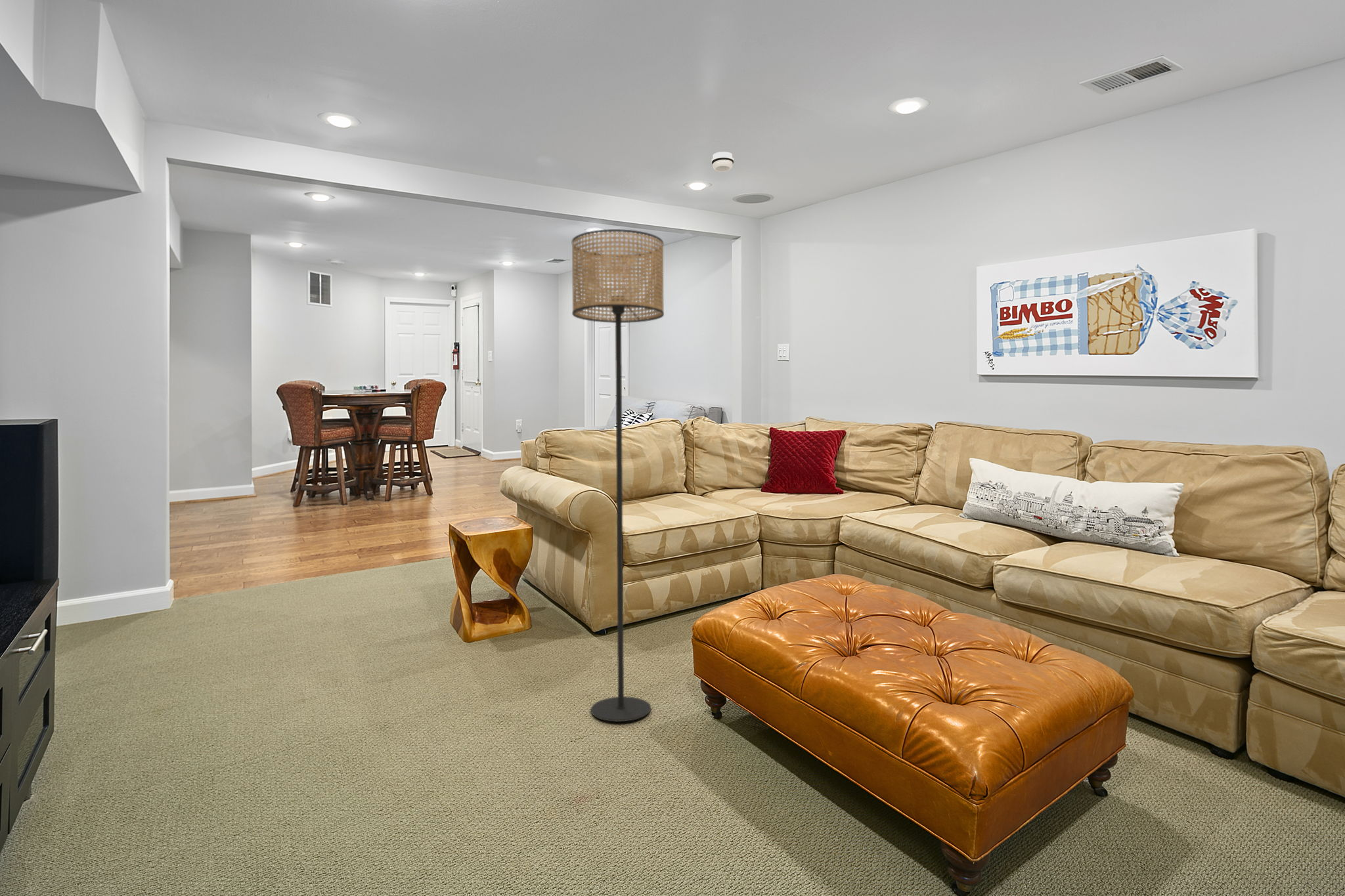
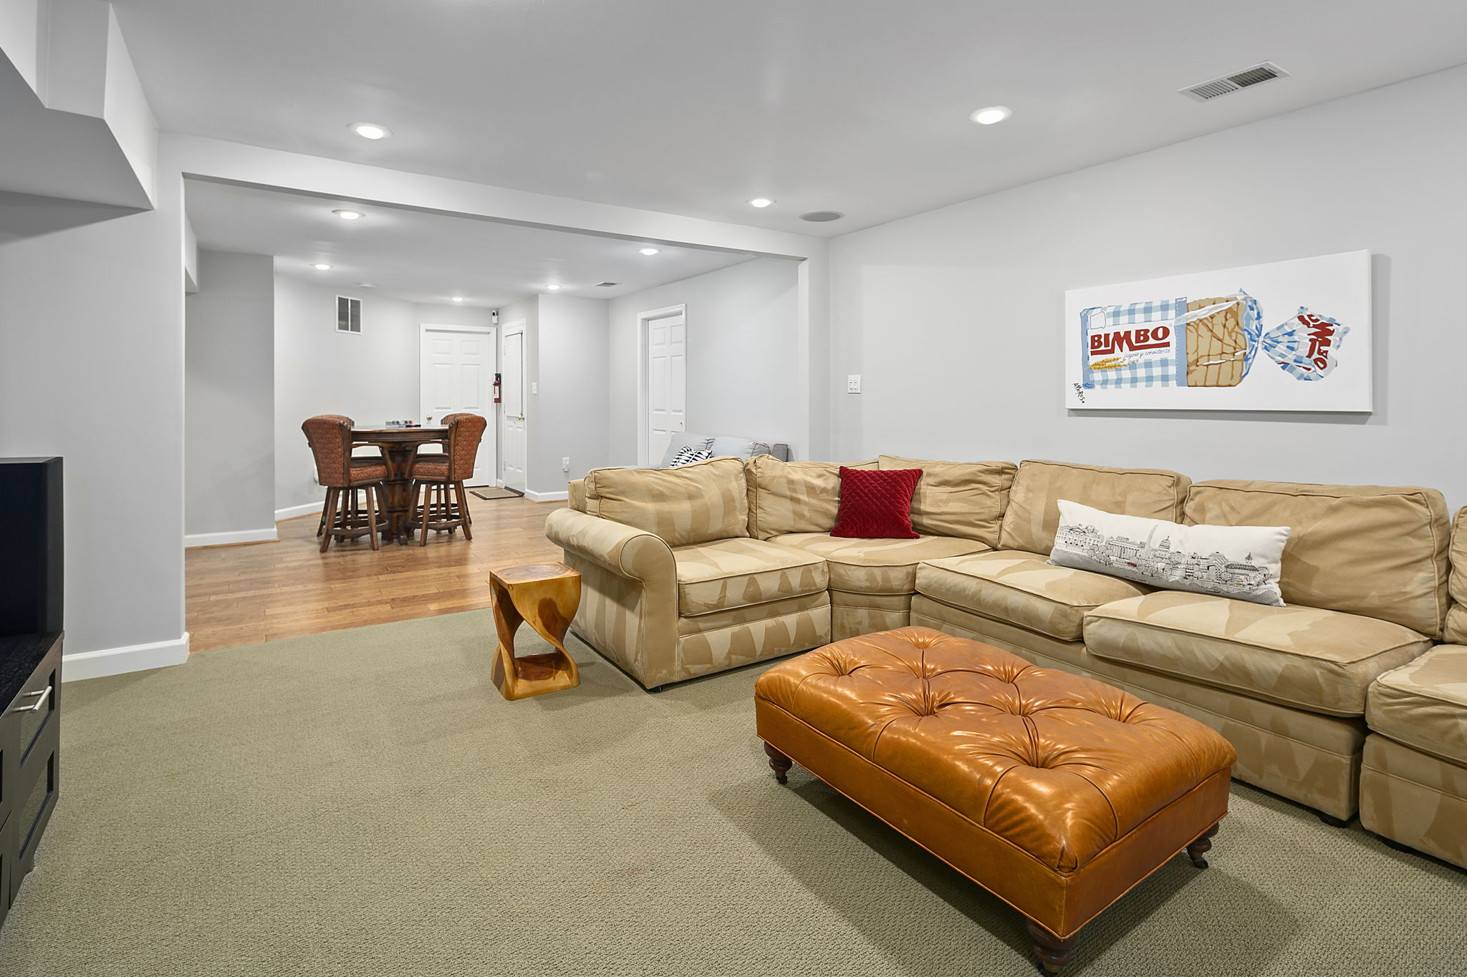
- floor lamp [571,228,665,722]
- smoke detector [711,151,735,173]
